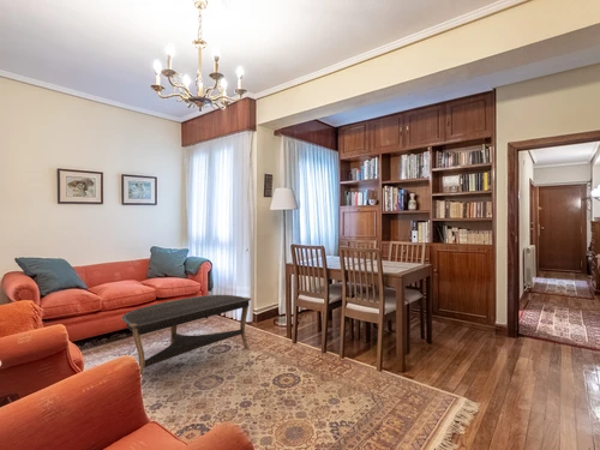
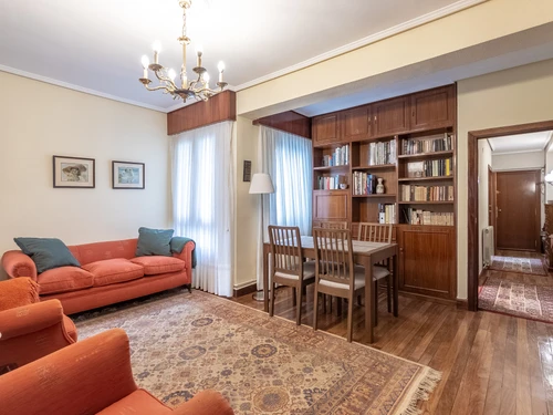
- coffee table [121,294,252,377]
